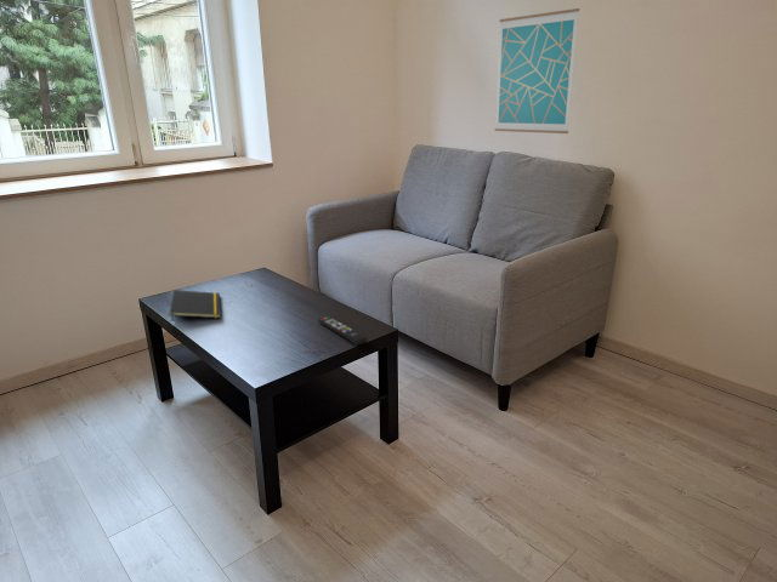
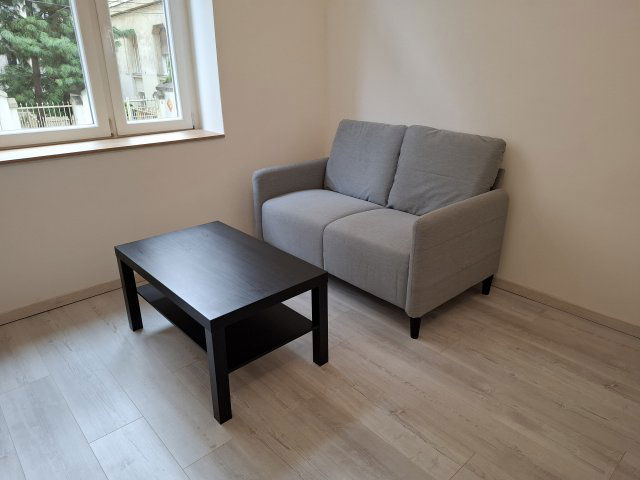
- notepad [169,289,222,320]
- wall art [493,7,580,135]
- remote control [317,315,368,347]
